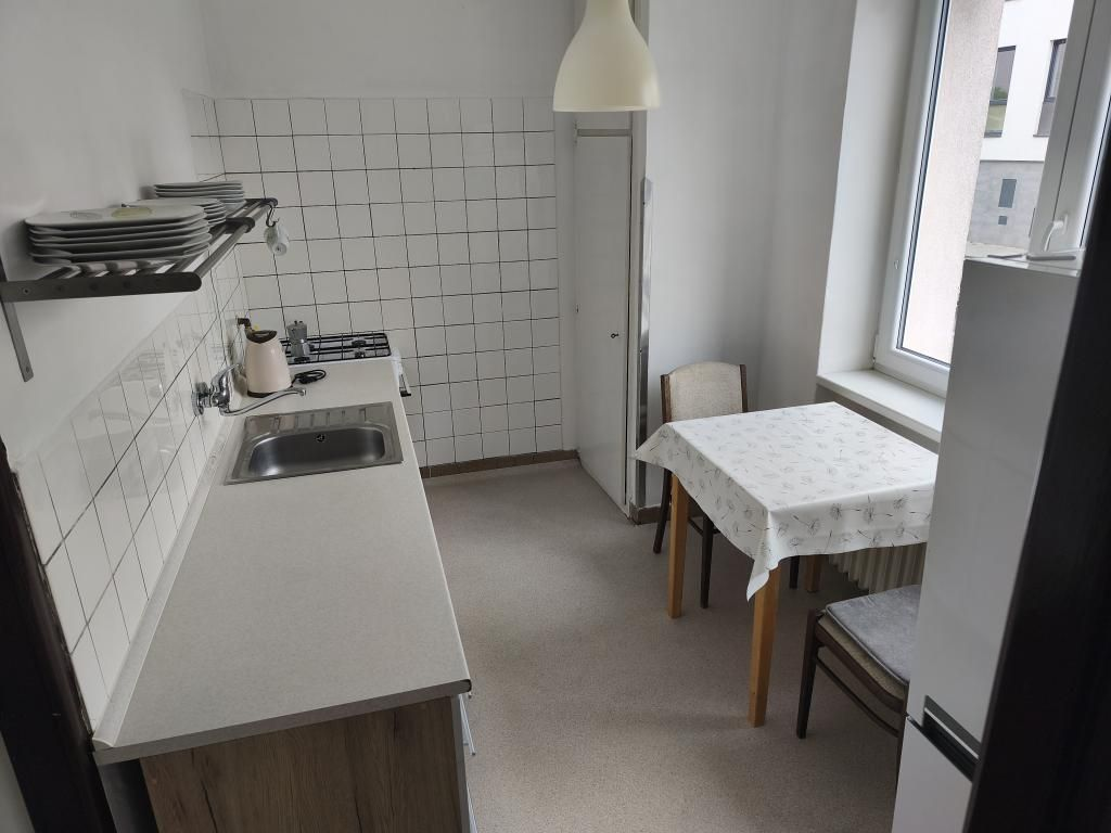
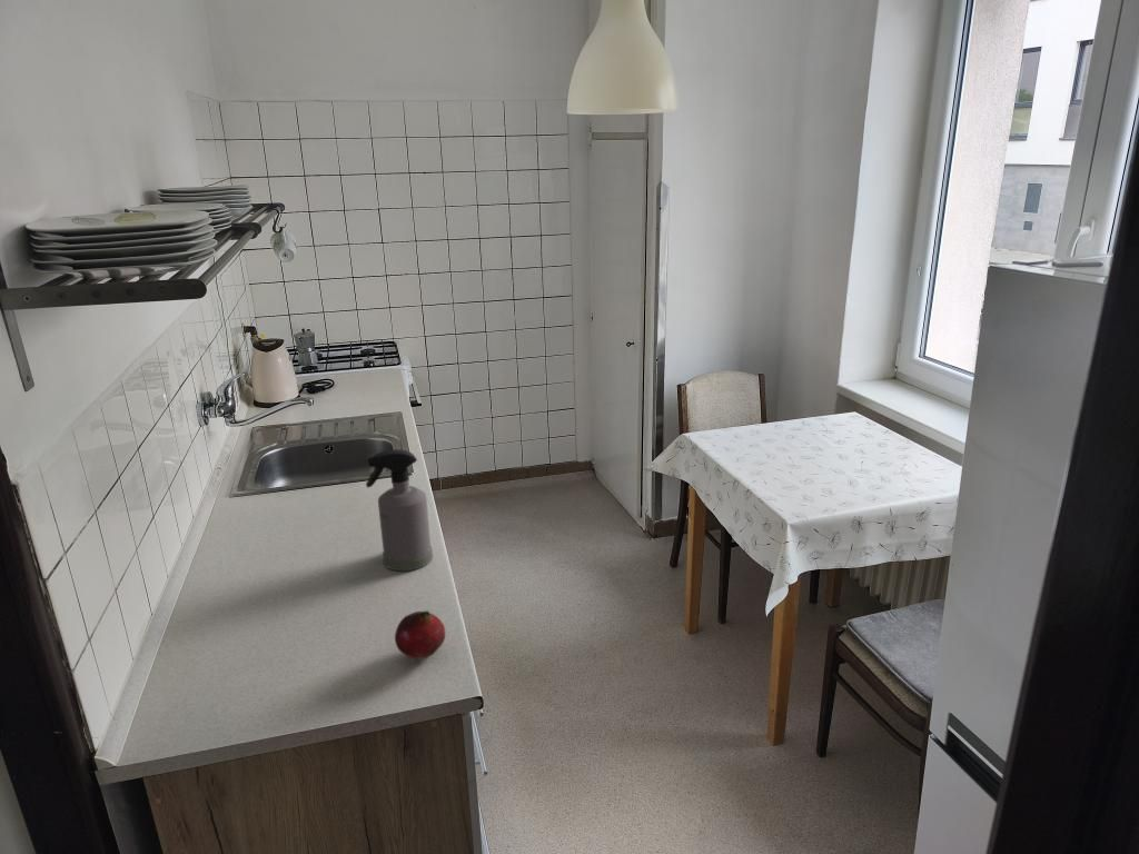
+ fruit [394,609,446,661]
+ spray bottle [365,448,434,572]
